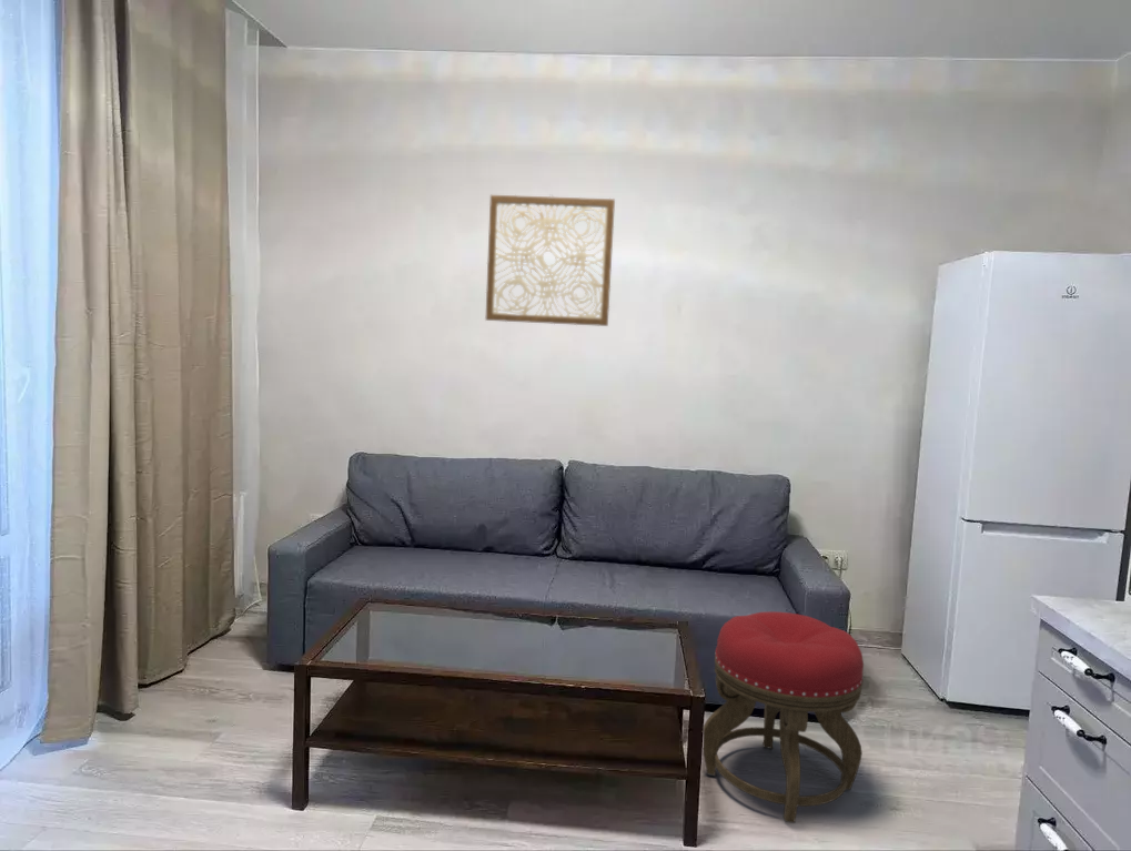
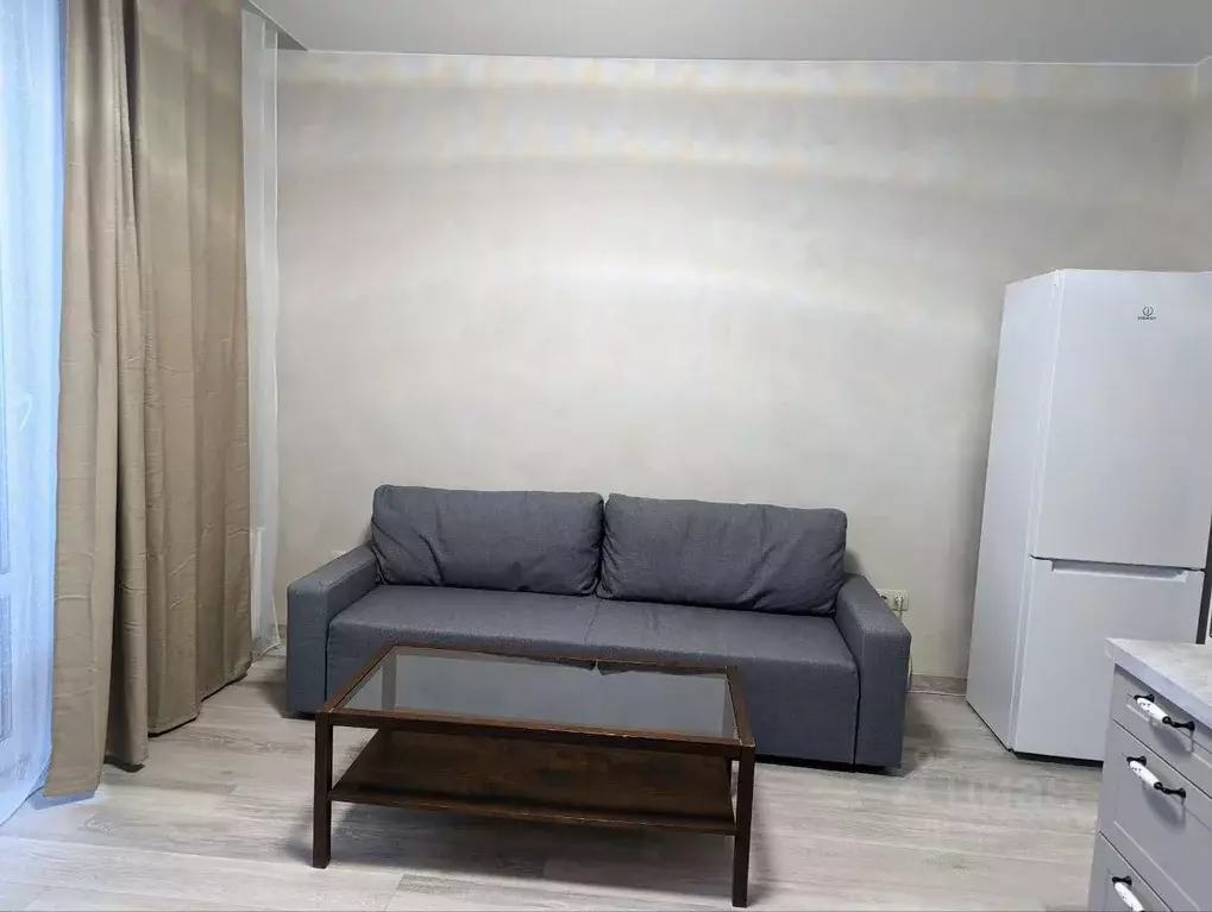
- wall art [484,193,616,327]
- stool [701,610,865,824]
